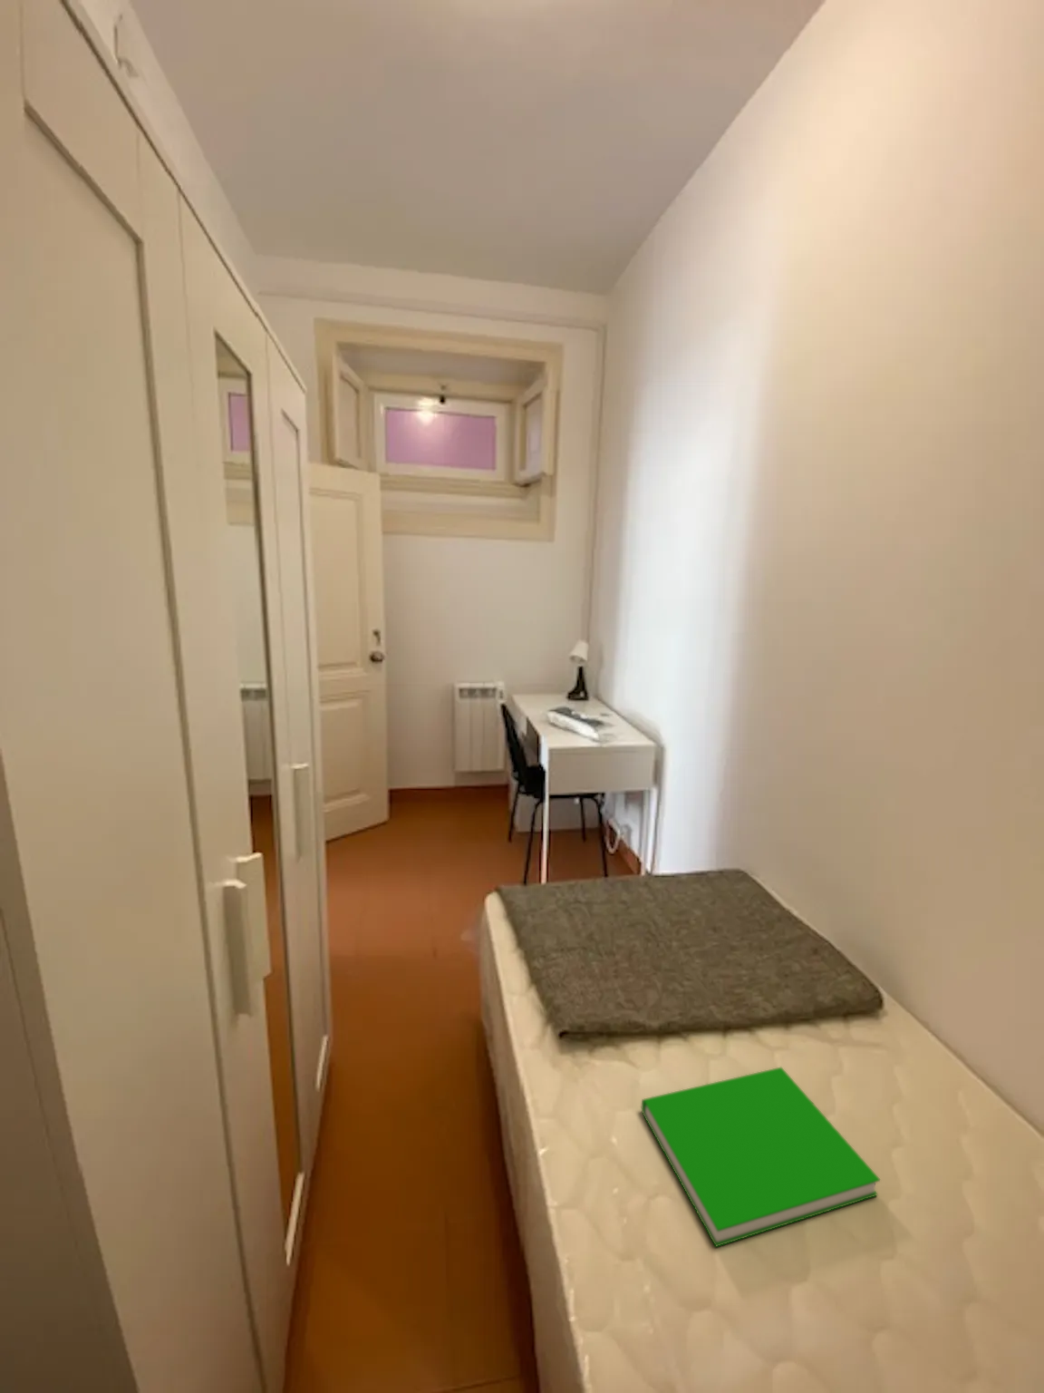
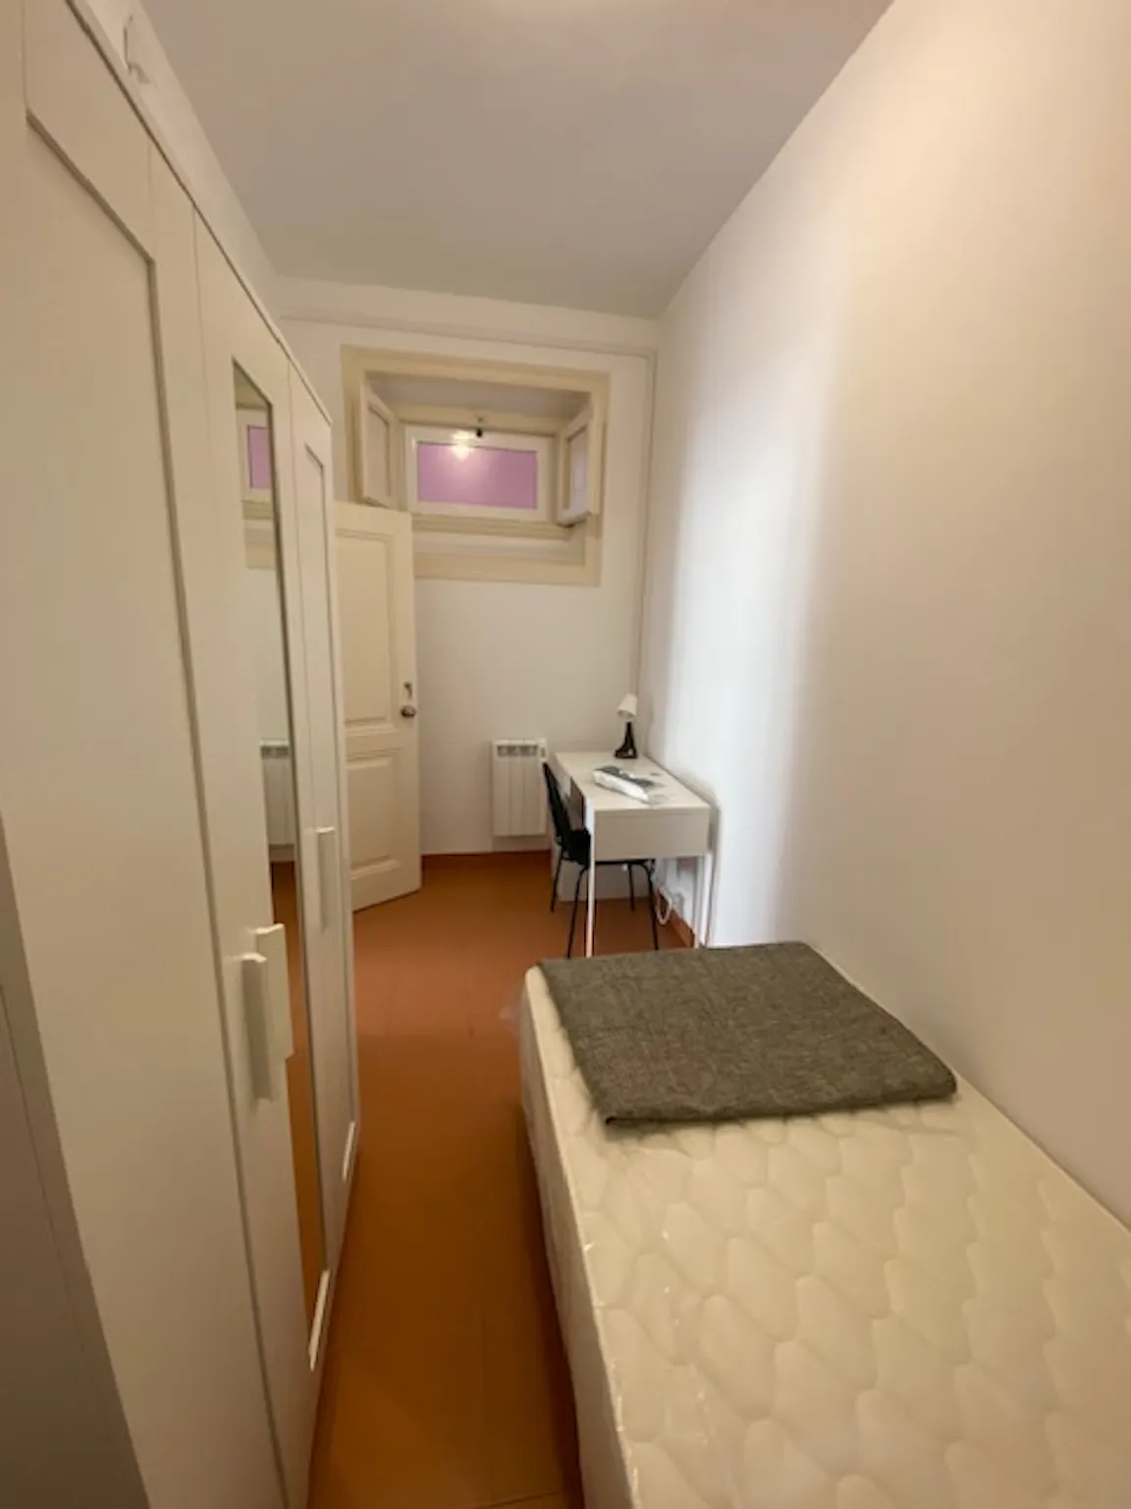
- book [640,1066,881,1248]
